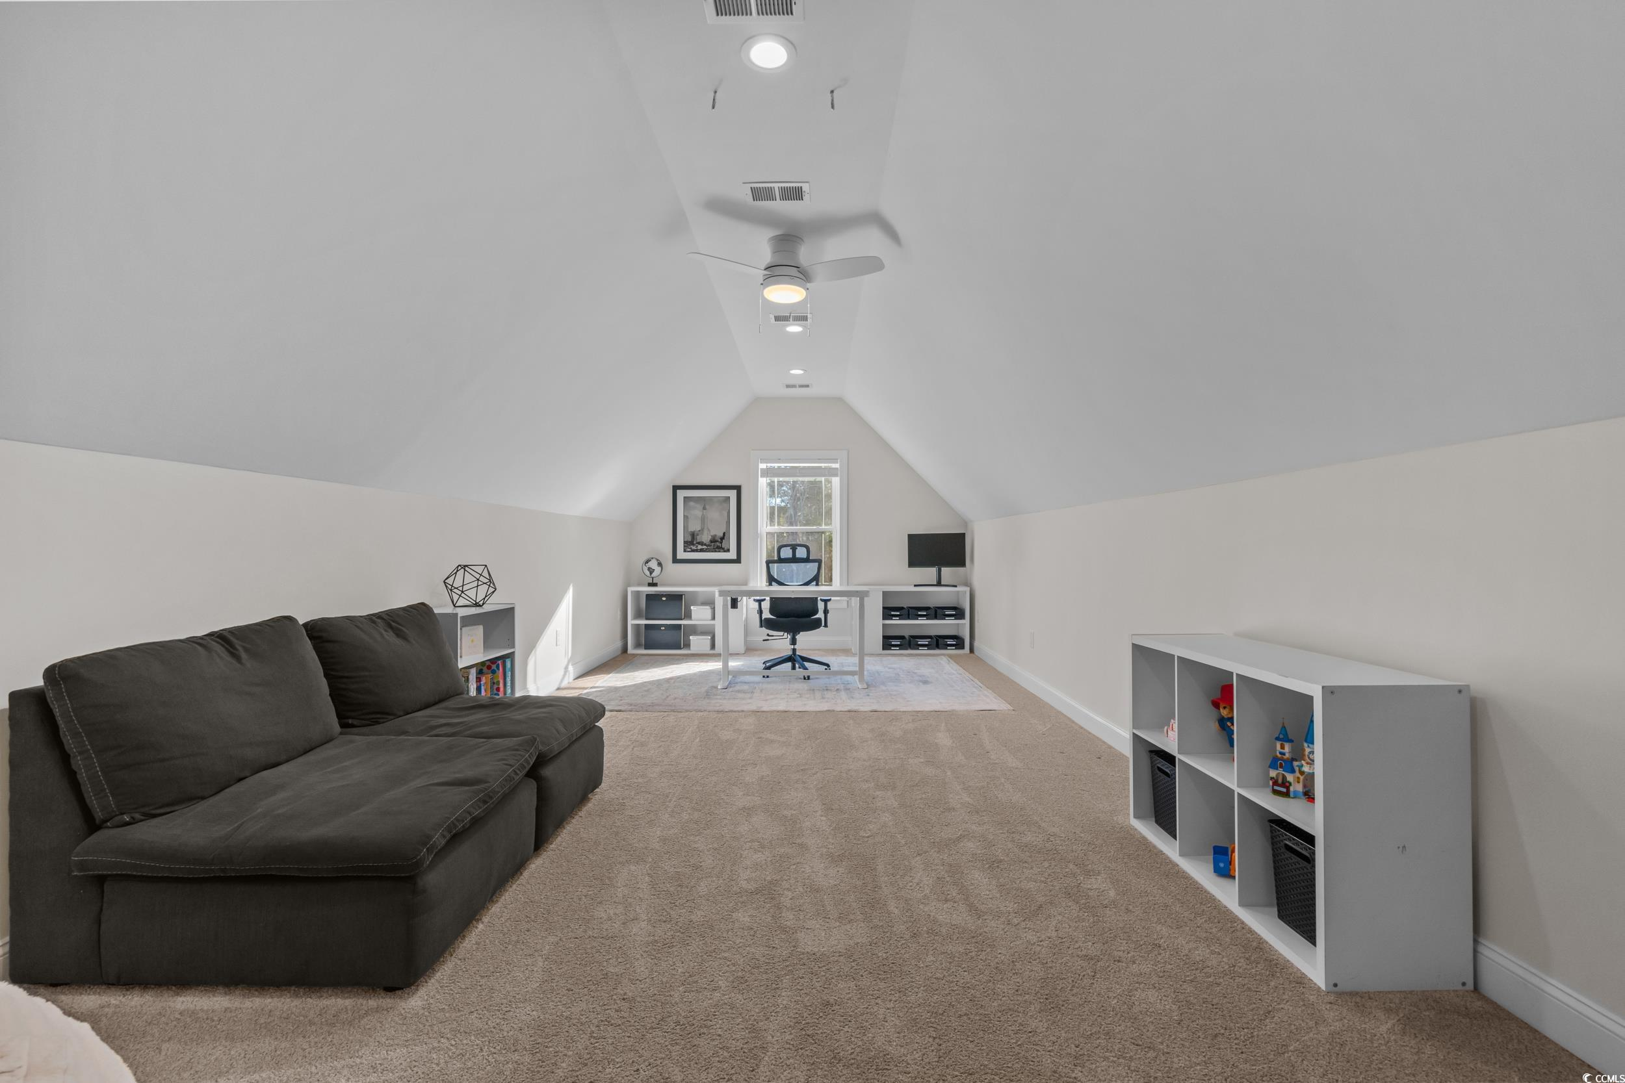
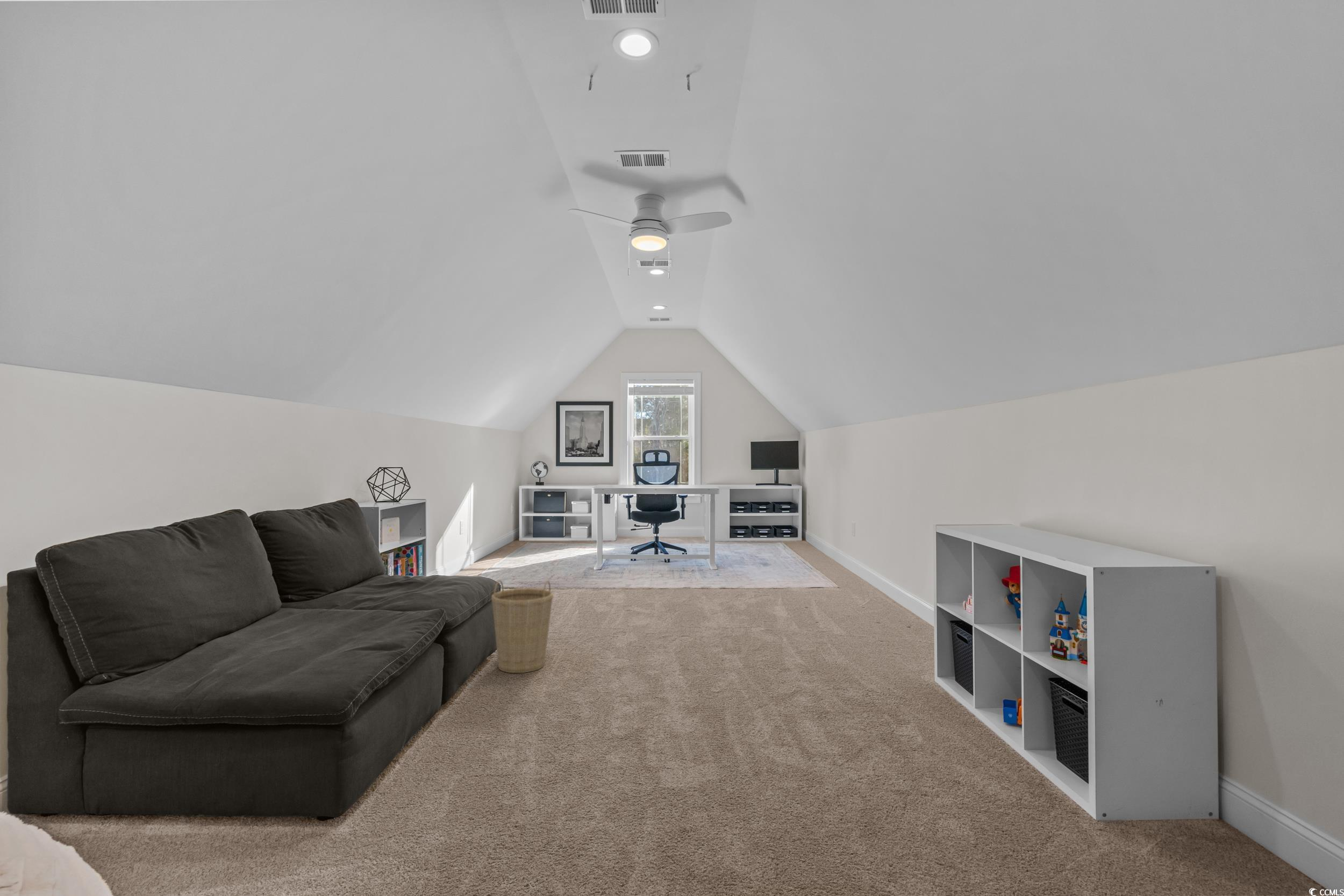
+ basket [491,579,554,673]
